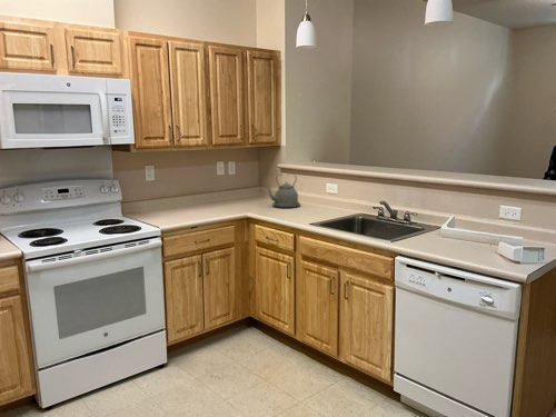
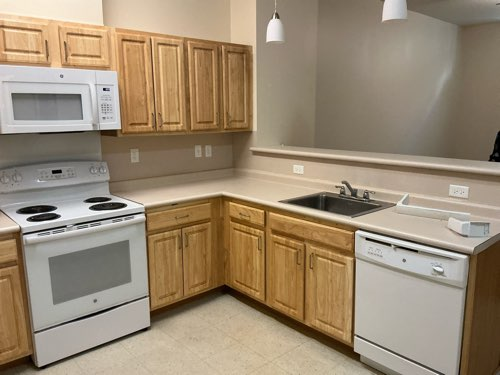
- kettle [265,172,301,209]
